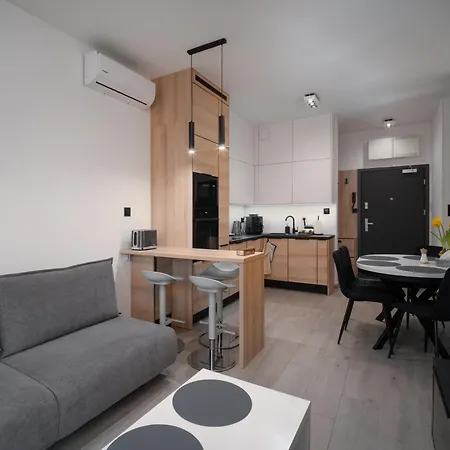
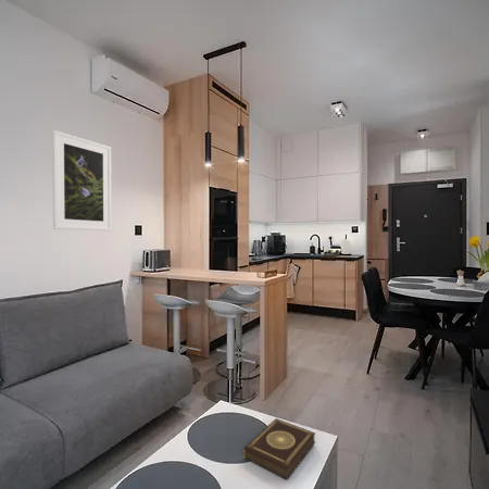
+ book [242,417,316,480]
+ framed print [51,129,113,231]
